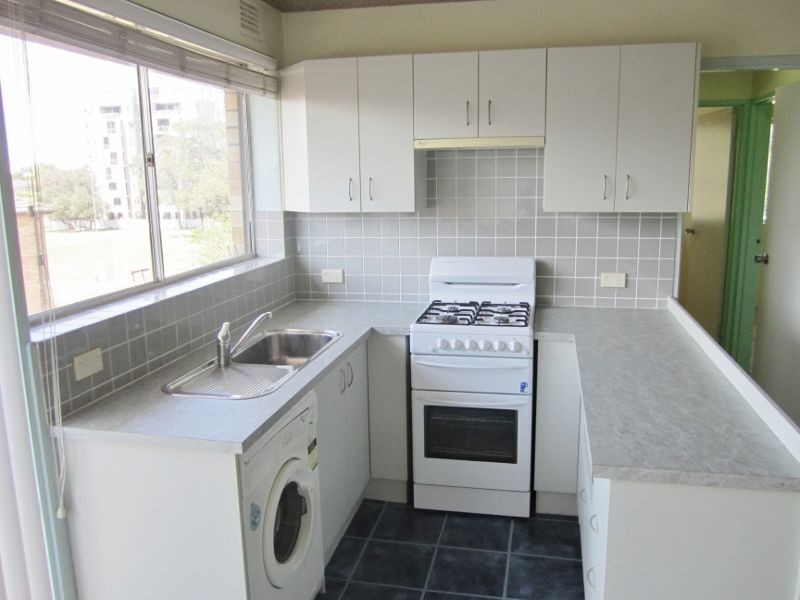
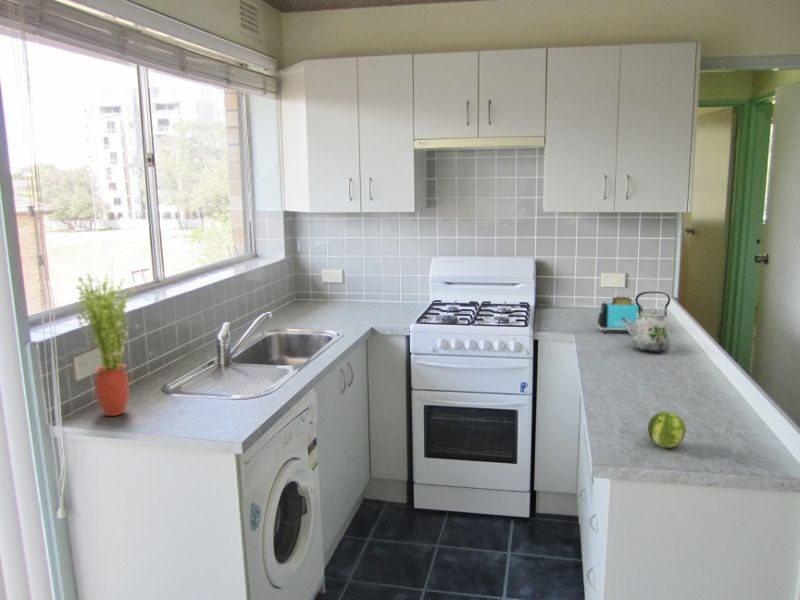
+ fruit [647,410,687,449]
+ kettle [621,291,671,353]
+ potted plant [74,273,137,417]
+ toaster [596,296,644,334]
